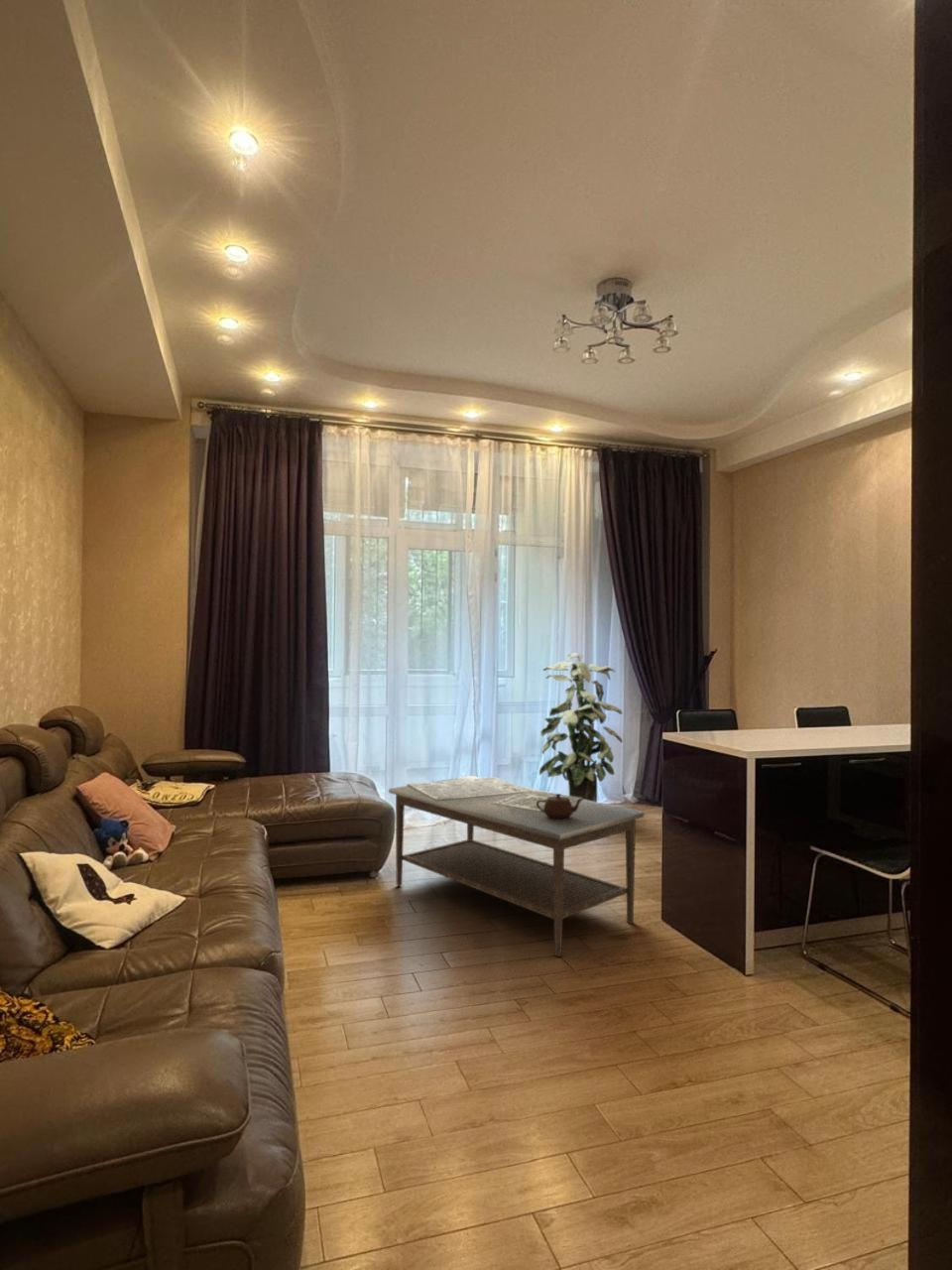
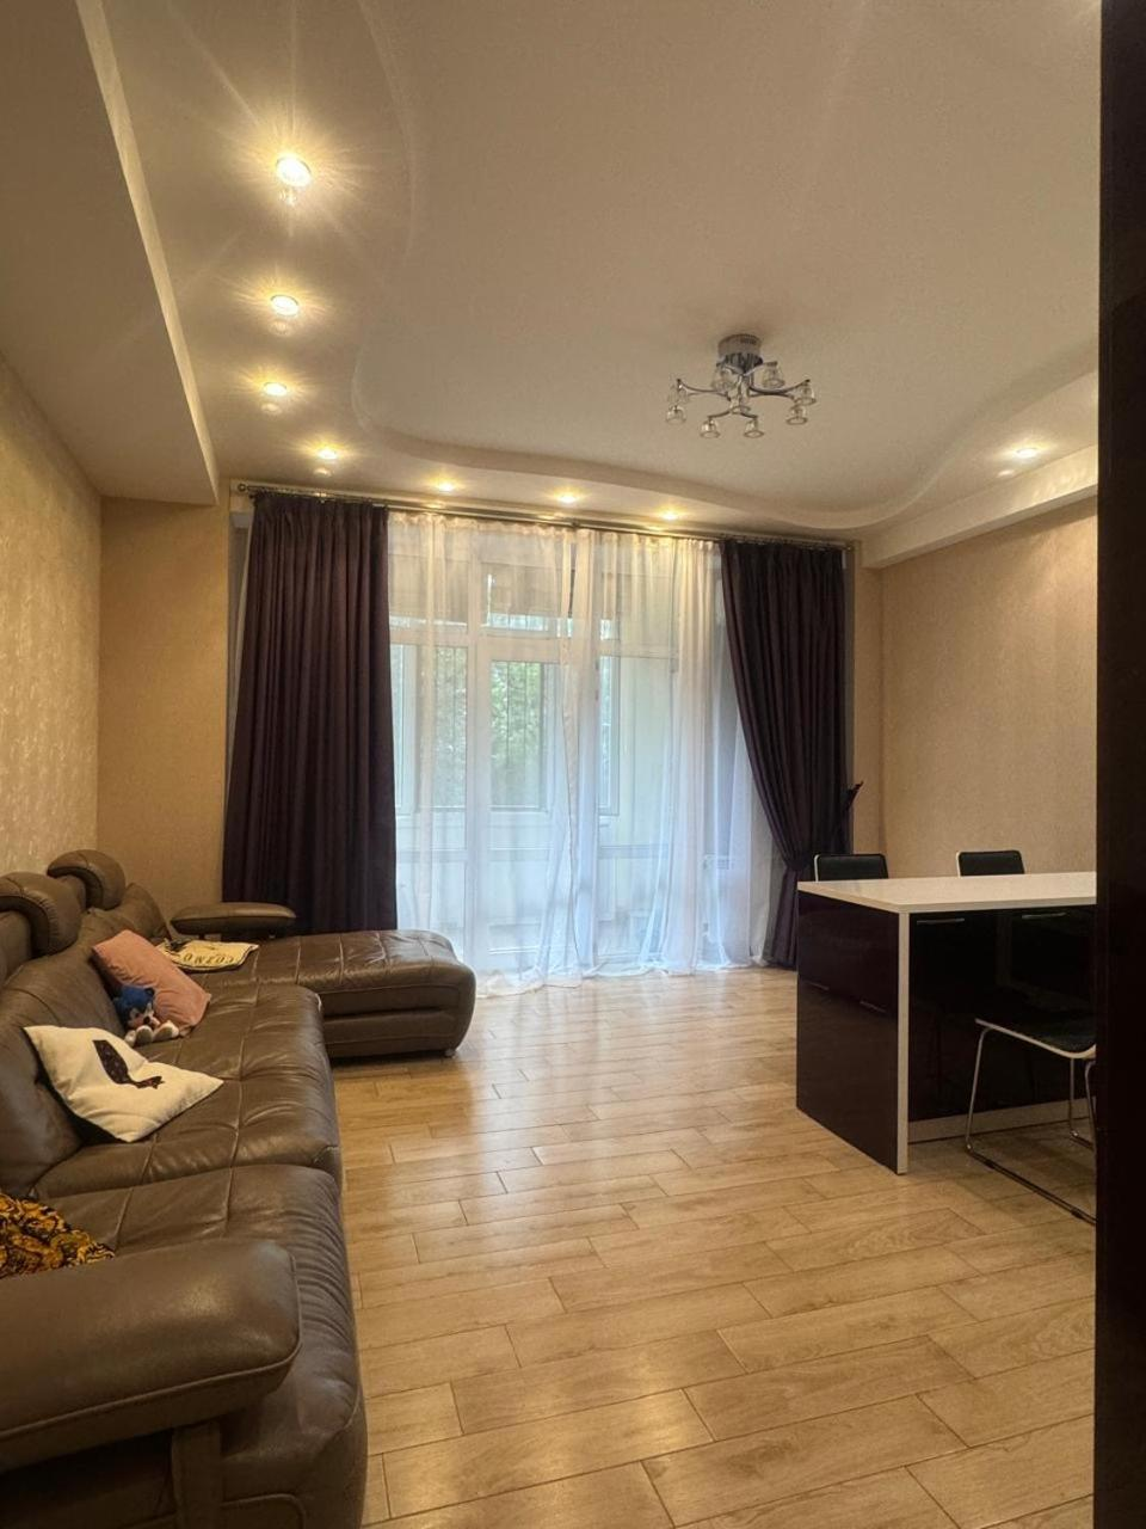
- coffee table [388,775,645,957]
- indoor plant [538,653,624,803]
